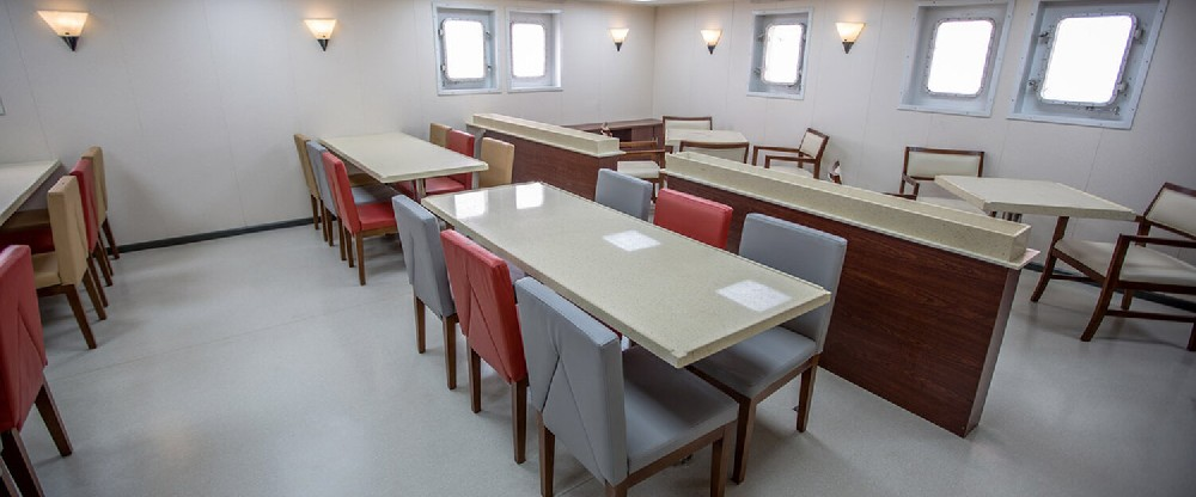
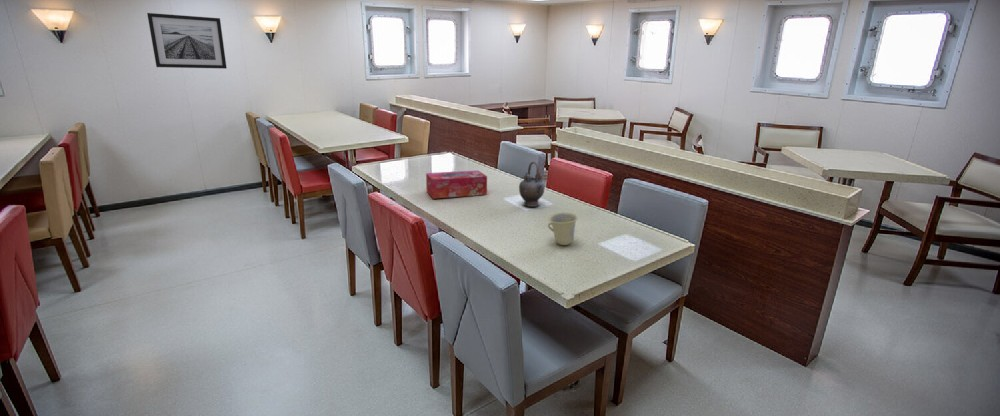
+ wall art [146,12,228,70]
+ teapot [518,161,546,208]
+ tissue box [425,169,488,199]
+ cup [547,211,579,246]
